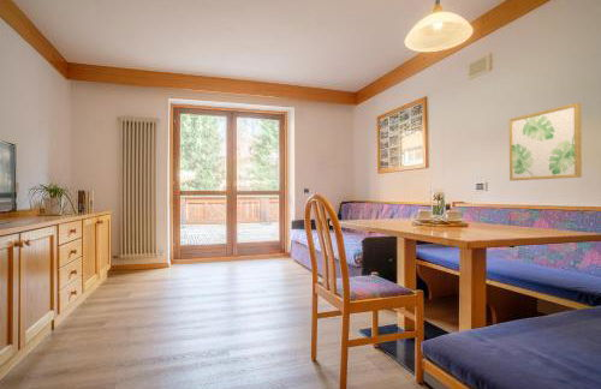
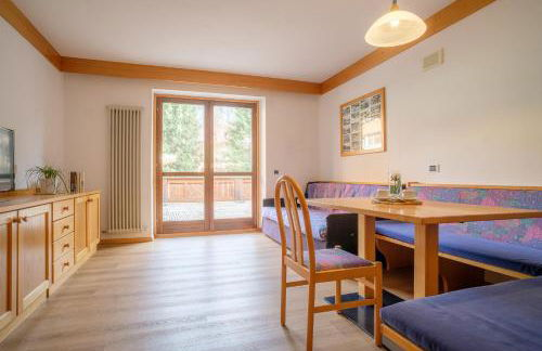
- wall art [508,102,583,181]
